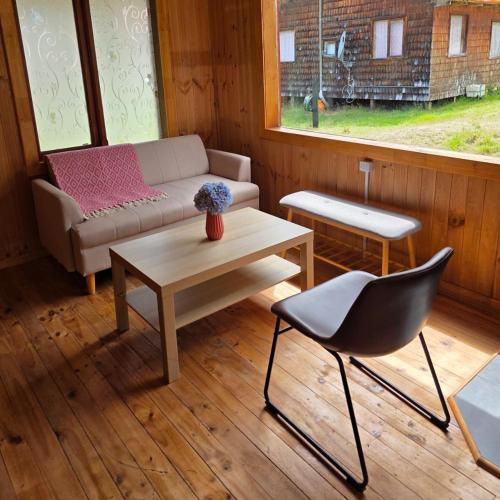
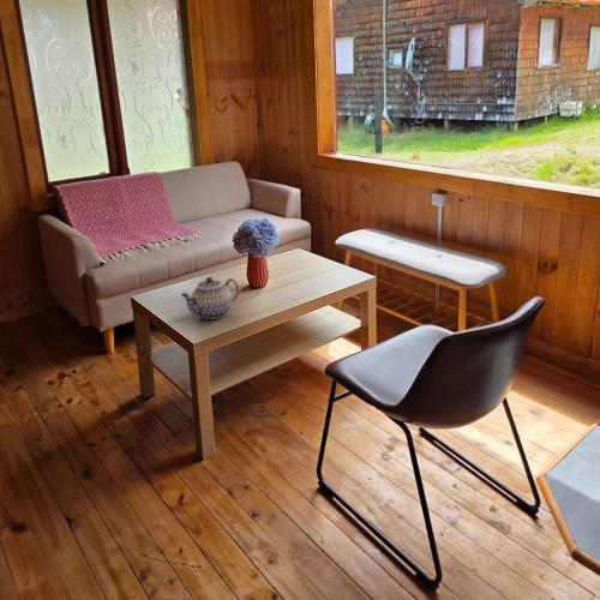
+ teapot [180,276,240,320]
